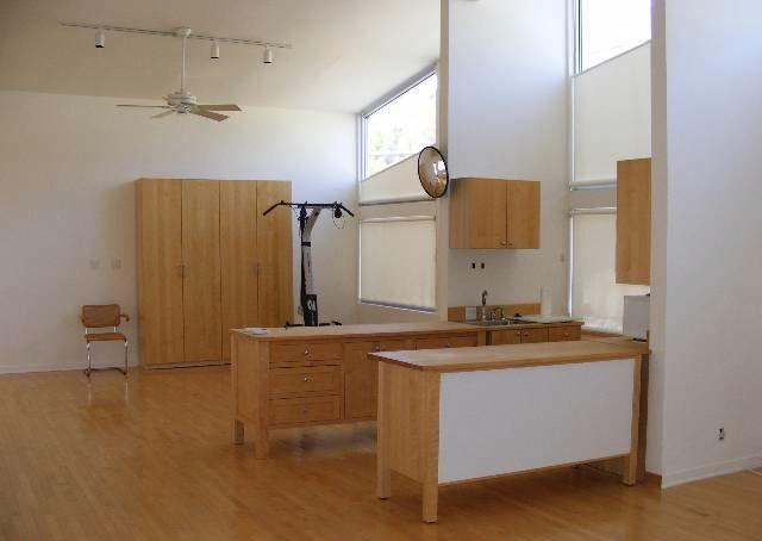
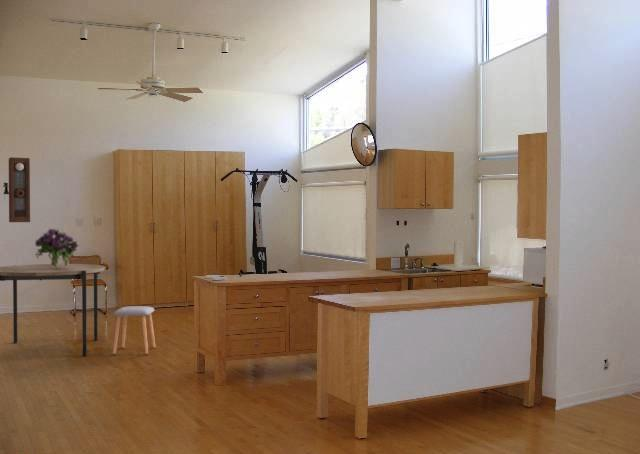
+ dining table [0,263,106,357]
+ stool [112,305,156,355]
+ pendulum clock [2,156,31,223]
+ bouquet [34,228,80,267]
